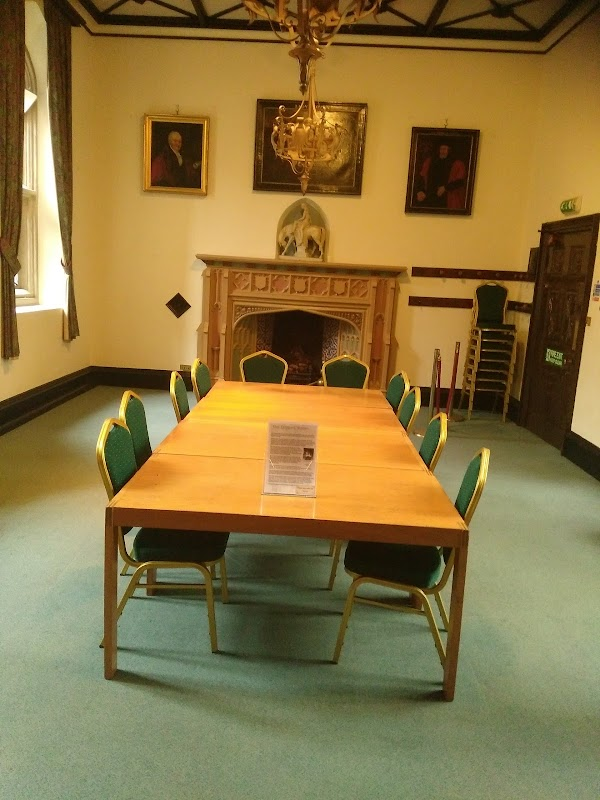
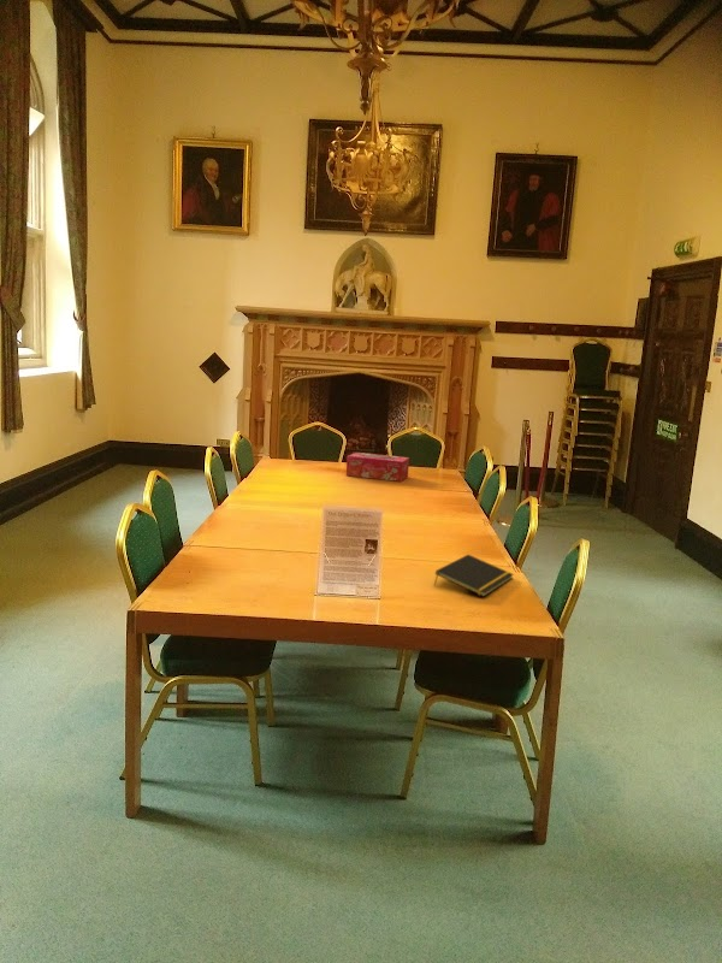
+ tissue box [345,451,410,483]
+ notepad [433,554,515,598]
